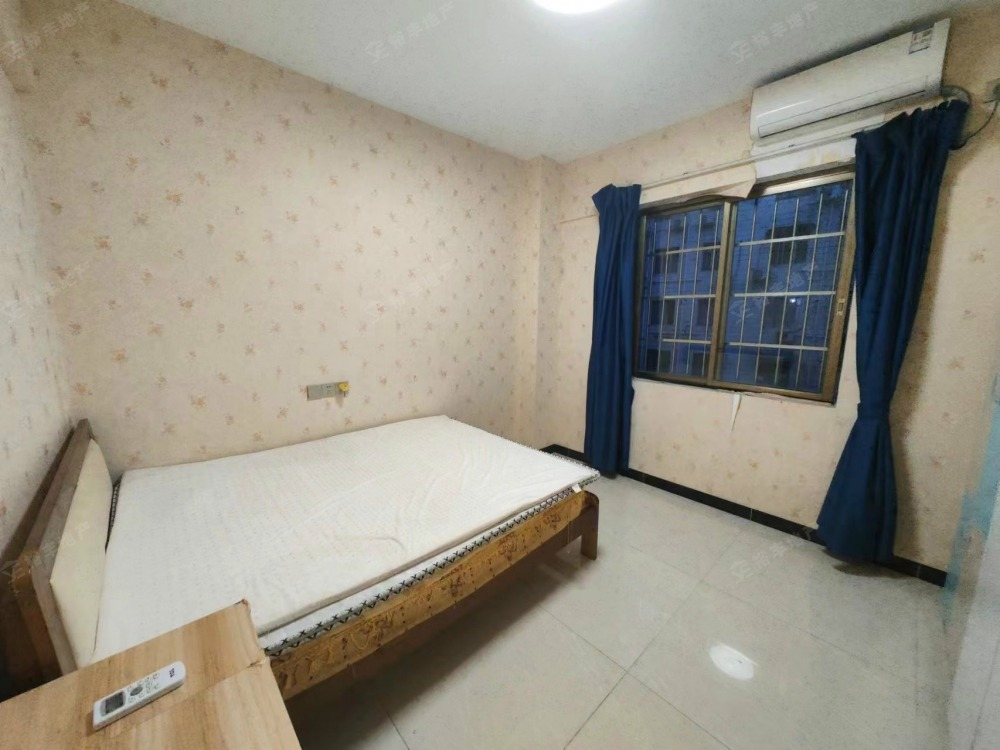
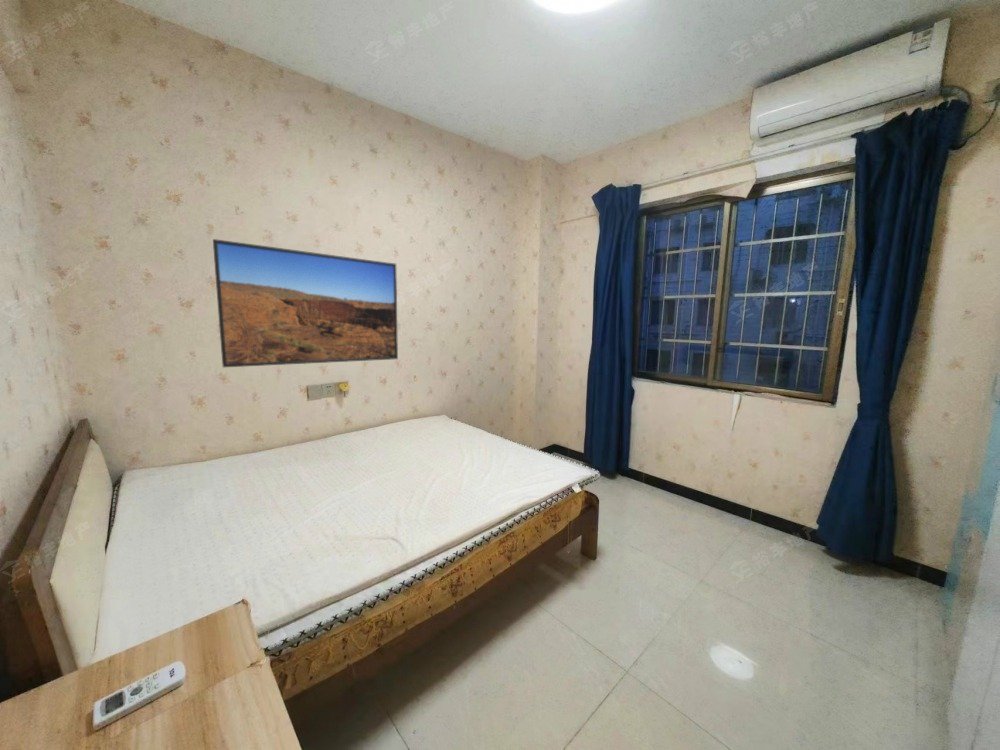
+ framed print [212,238,399,368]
